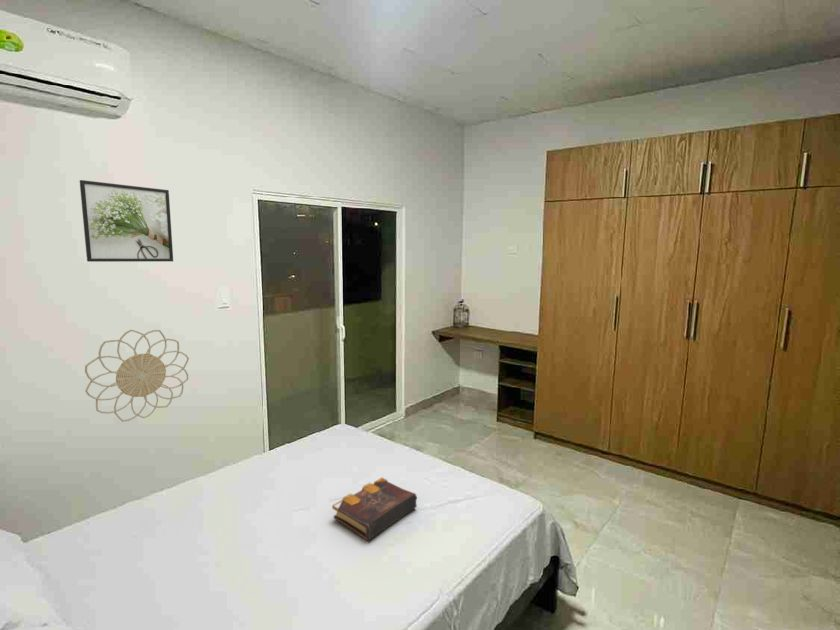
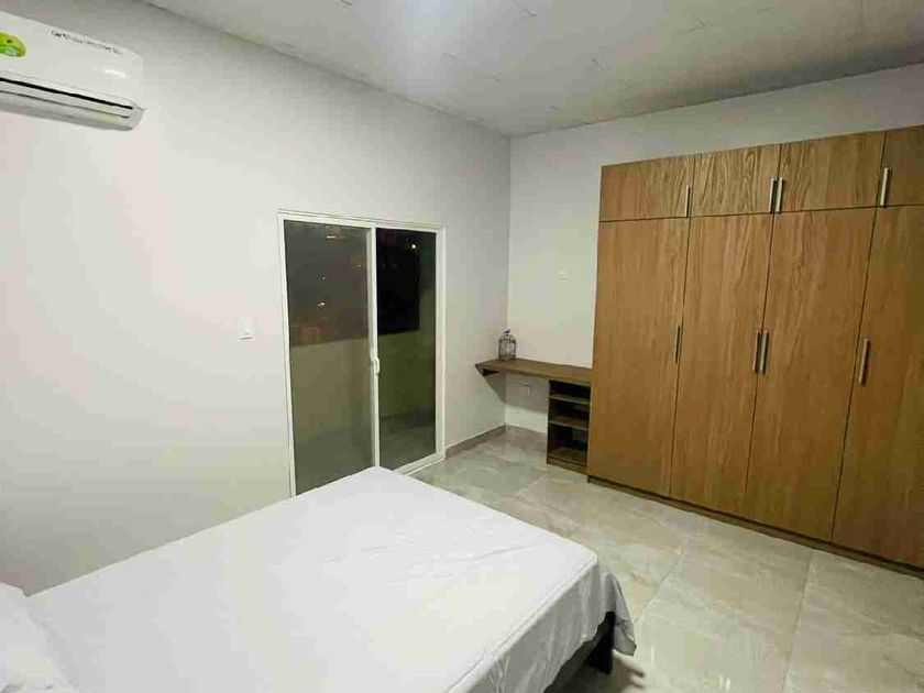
- book [331,477,418,542]
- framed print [79,179,174,263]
- decorative wall piece [84,329,190,423]
